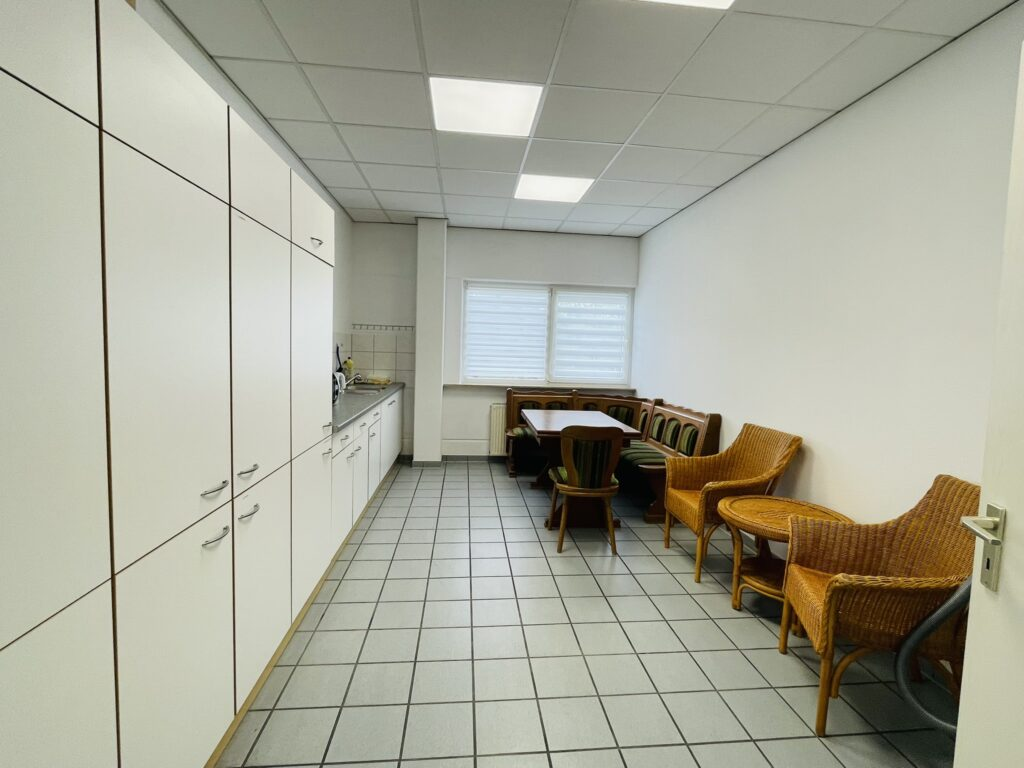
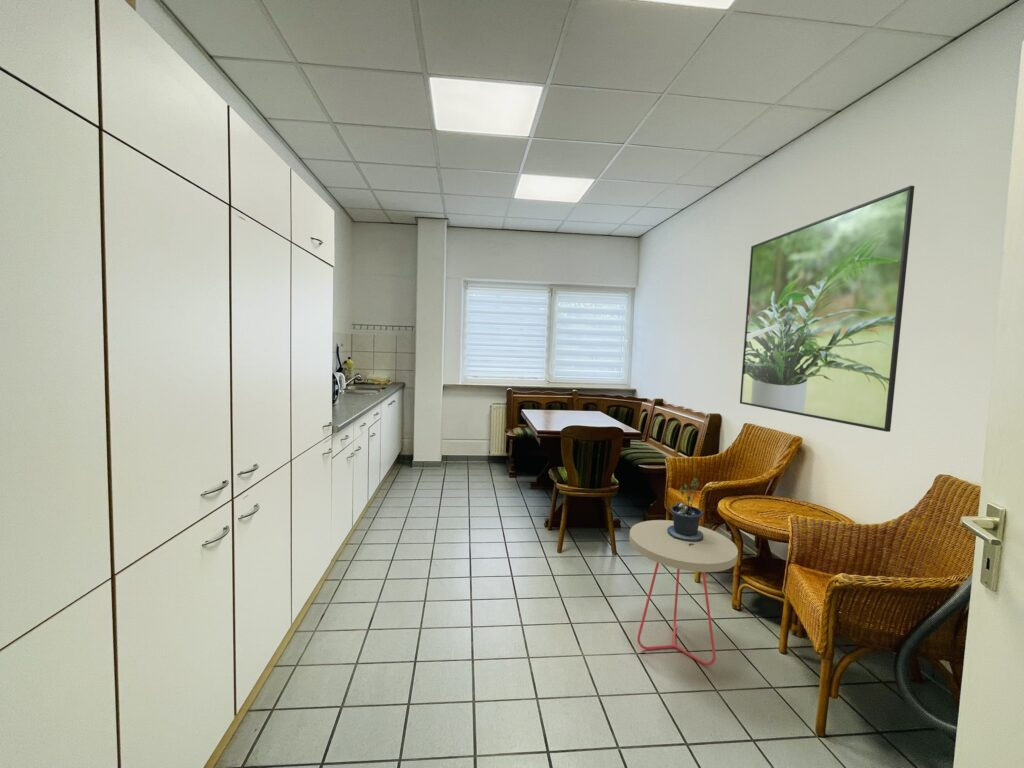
+ side table [628,519,739,666]
+ potted plant [667,477,704,546]
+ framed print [739,185,915,433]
